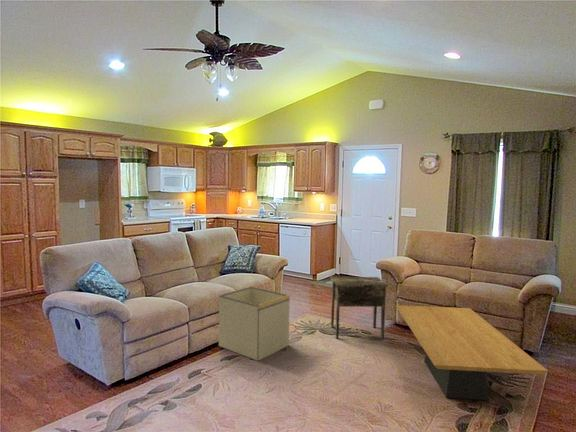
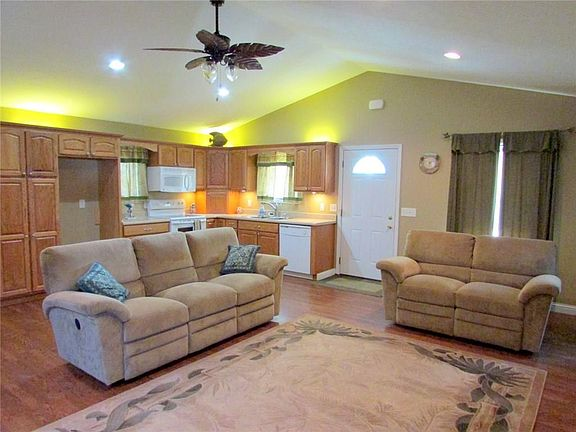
- coffee table [395,304,549,401]
- storage bin [218,286,291,362]
- side table [330,276,389,340]
